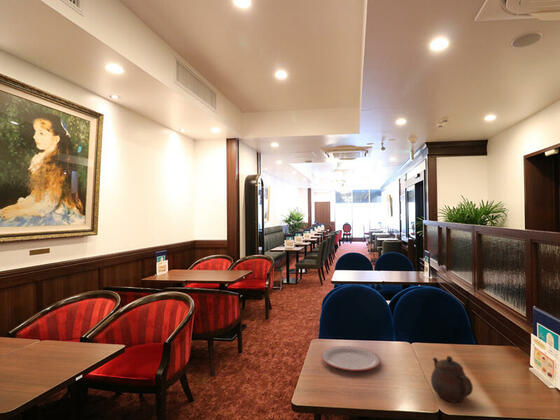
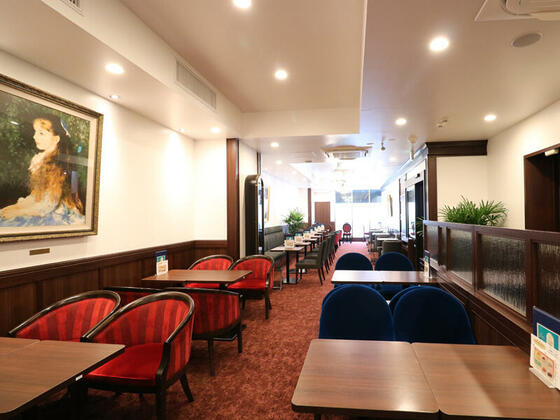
- plate [321,345,381,372]
- teapot [430,355,474,404]
